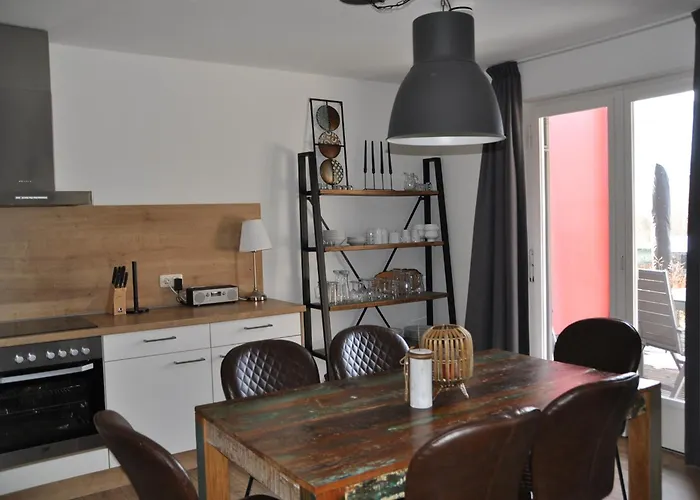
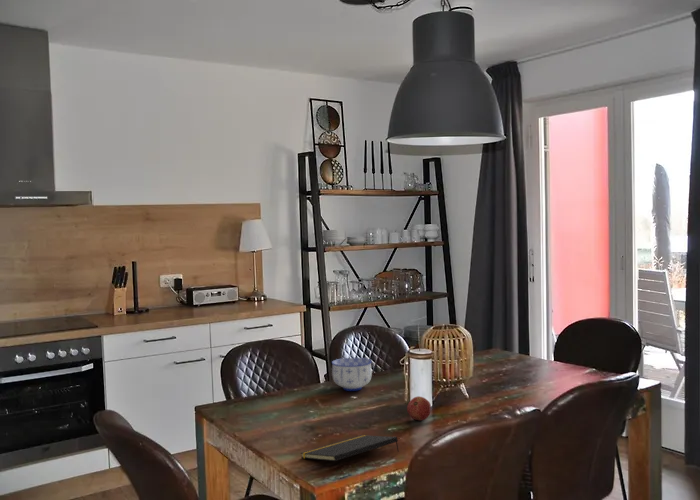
+ notepad [300,434,400,462]
+ bowl [331,357,373,392]
+ fruit [406,395,432,421]
